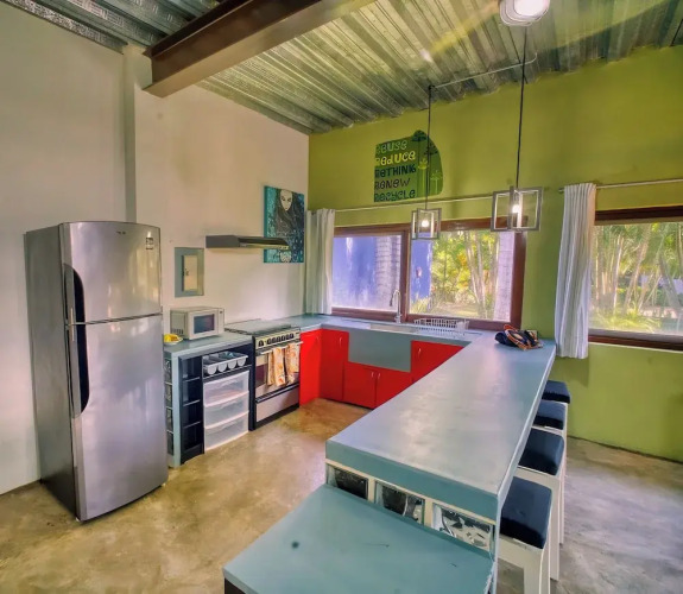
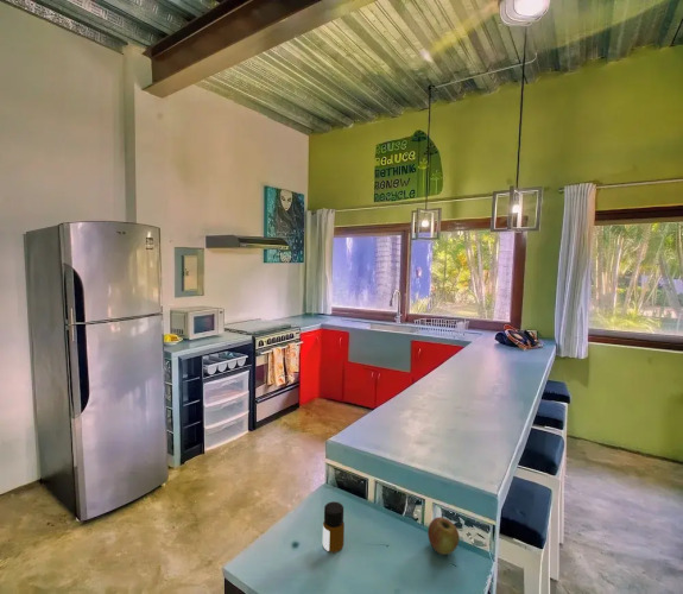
+ apple [426,516,460,556]
+ bottle [322,500,346,554]
